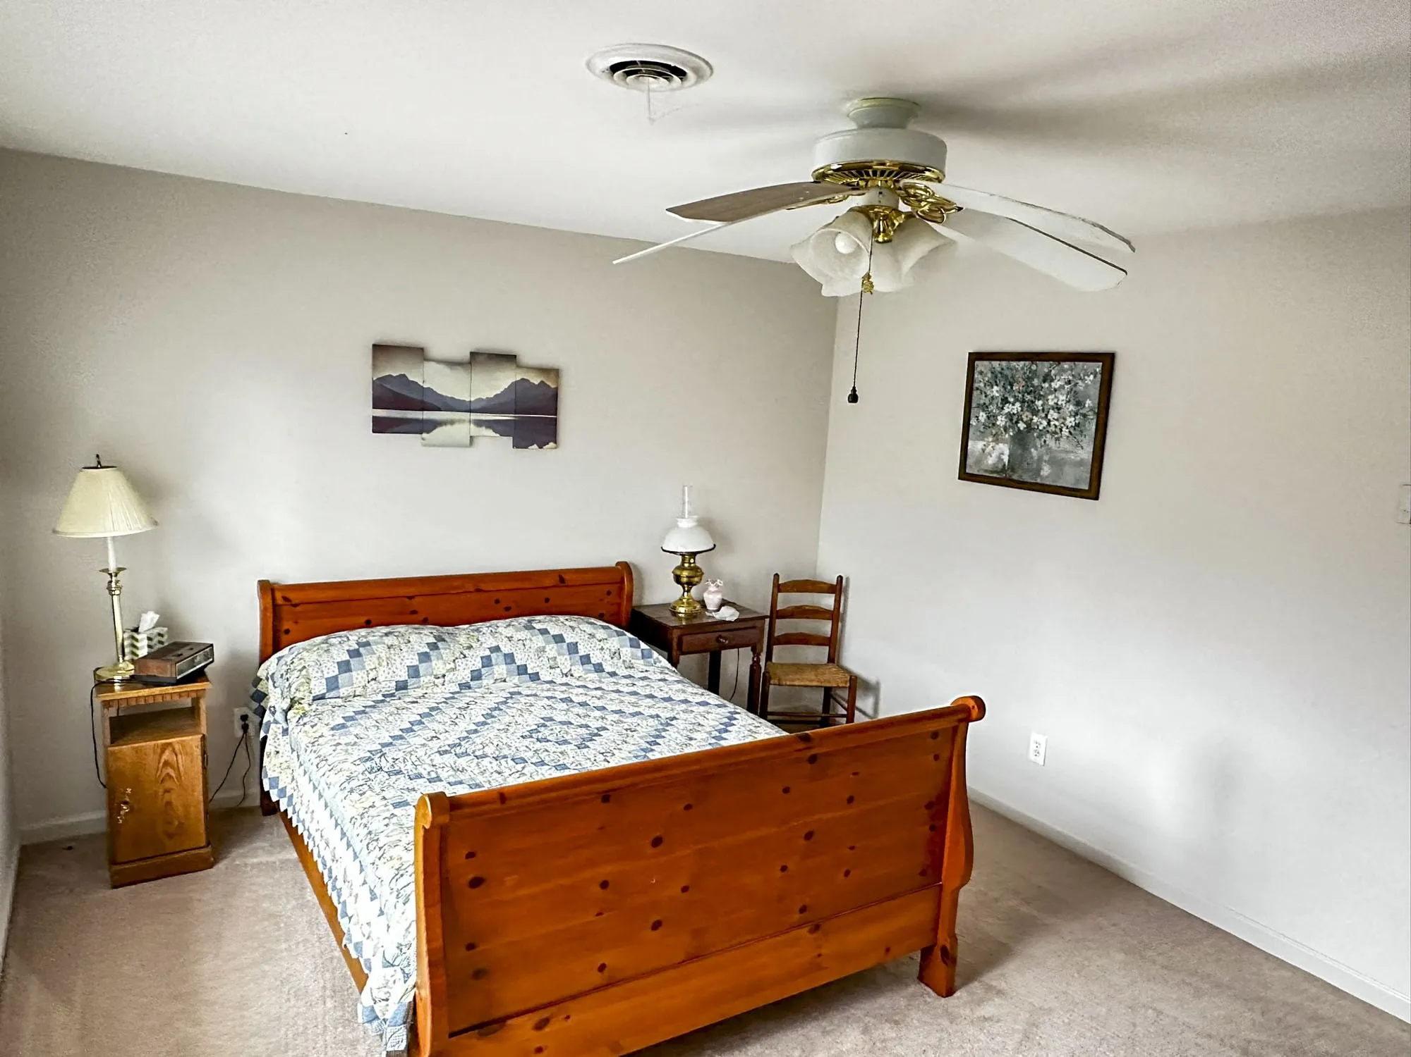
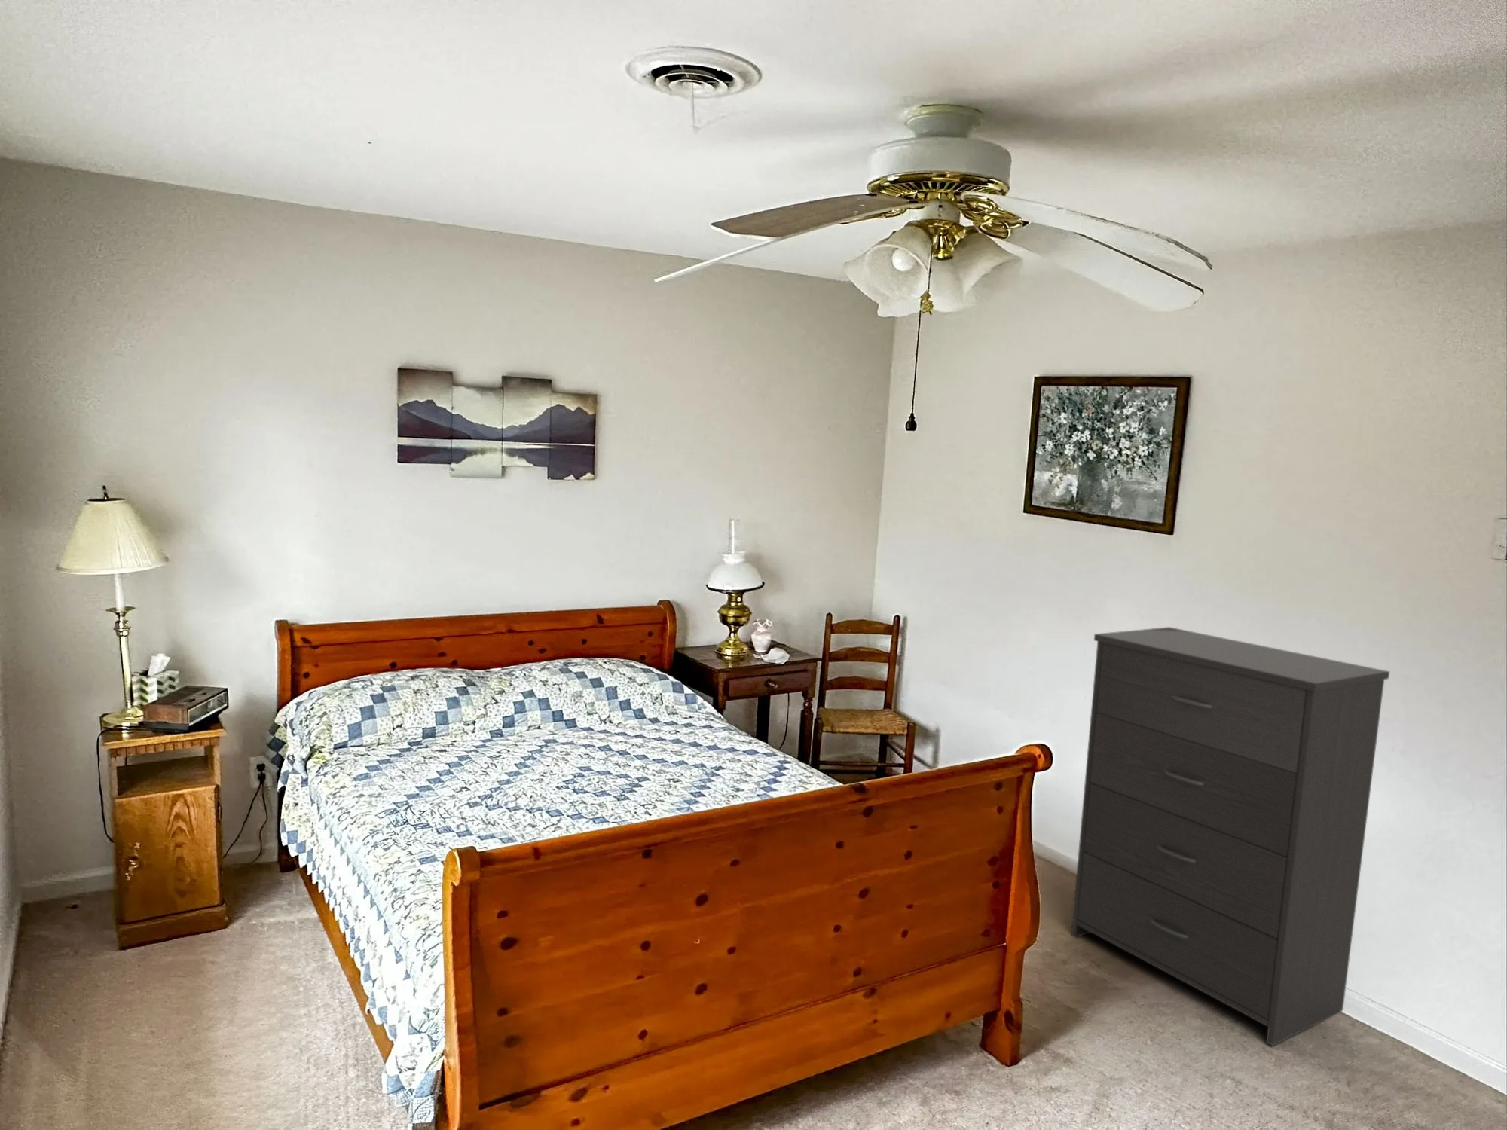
+ dresser [1070,626,1391,1047]
